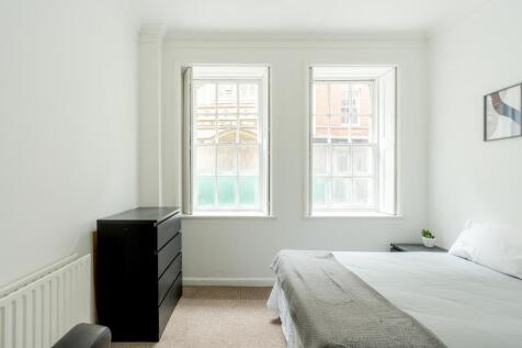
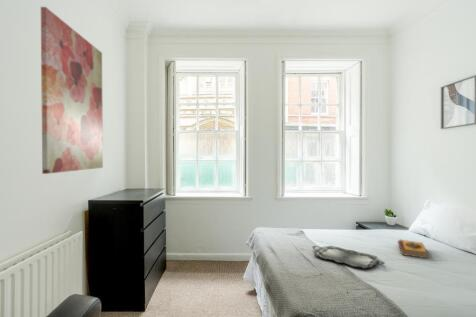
+ wall art [40,6,104,175]
+ serving tray [312,245,386,269]
+ hardback book [397,239,429,259]
